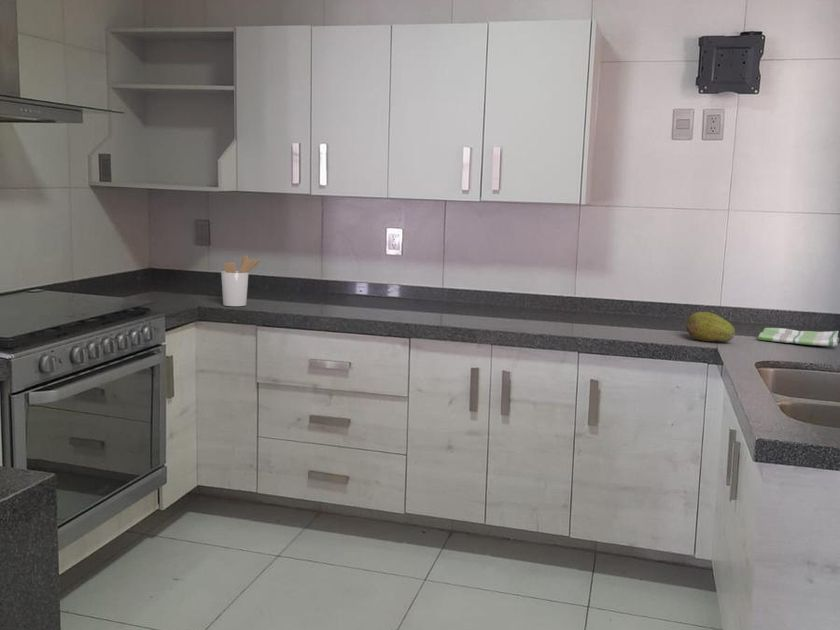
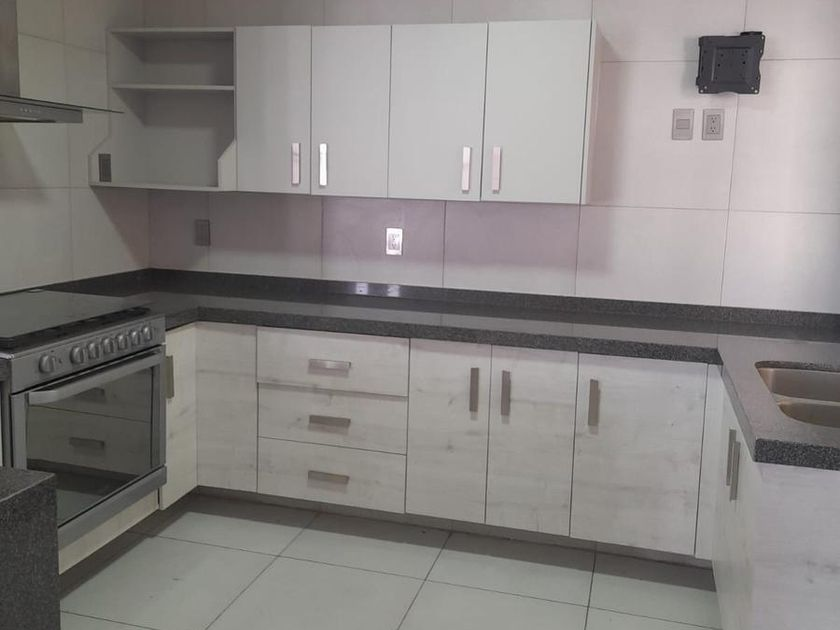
- utensil holder [220,254,262,307]
- fruit [685,311,736,342]
- dish towel [757,327,840,348]
